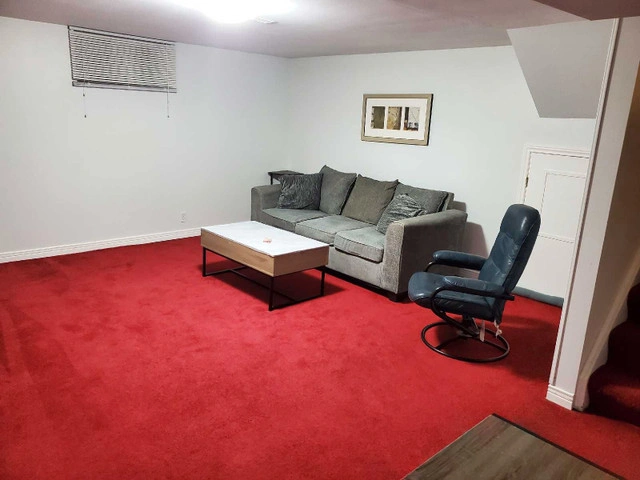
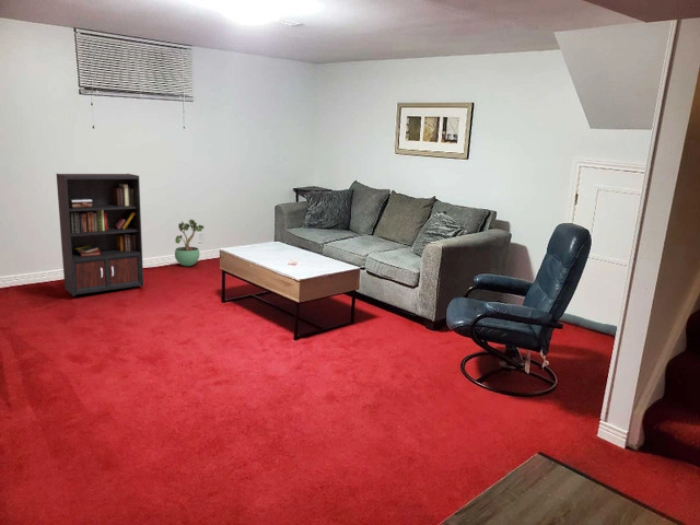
+ bookcase [56,173,144,298]
+ potted plant [174,219,205,267]
